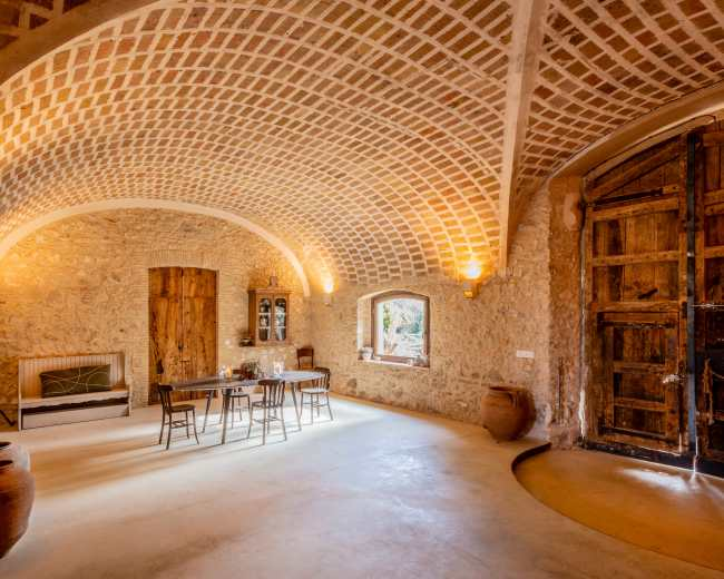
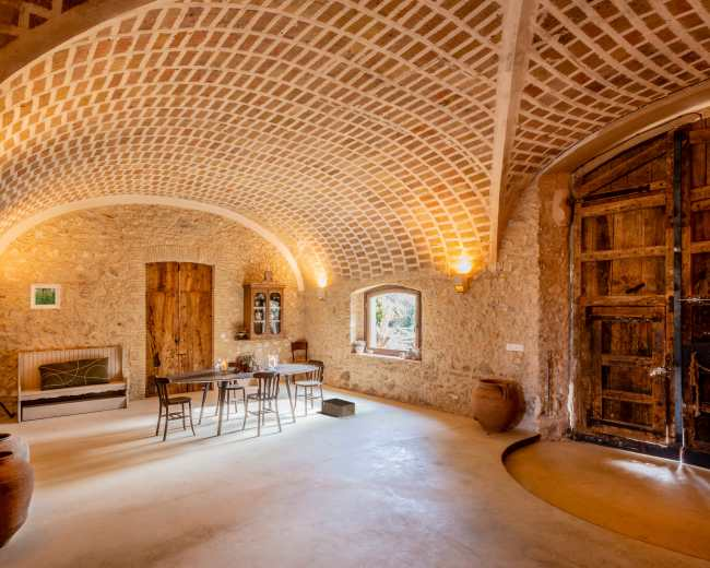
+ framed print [29,283,61,310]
+ storage bin [320,398,356,418]
